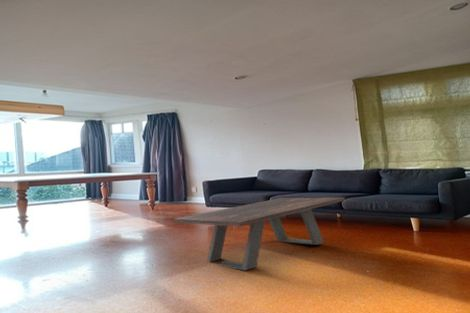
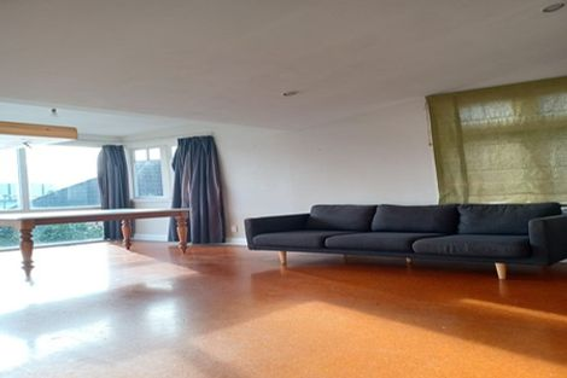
- coffee table [173,196,346,272]
